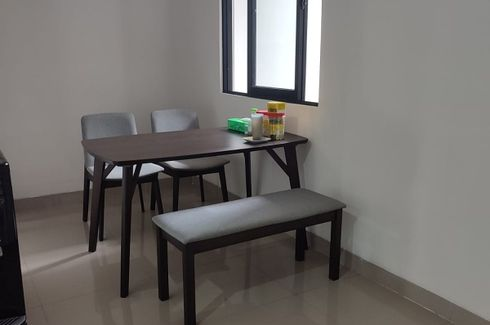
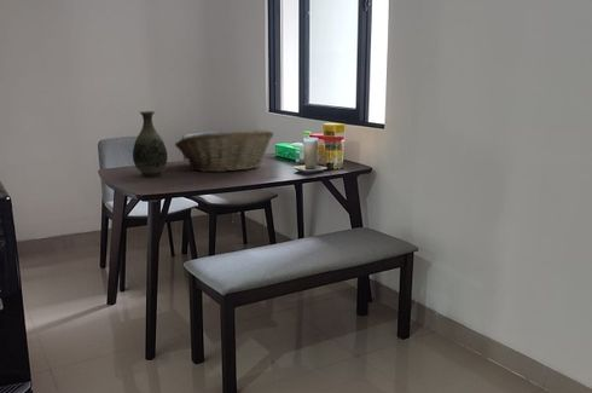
+ fruit basket [174,128,274,173]
+ vase [132,110,168,179]
